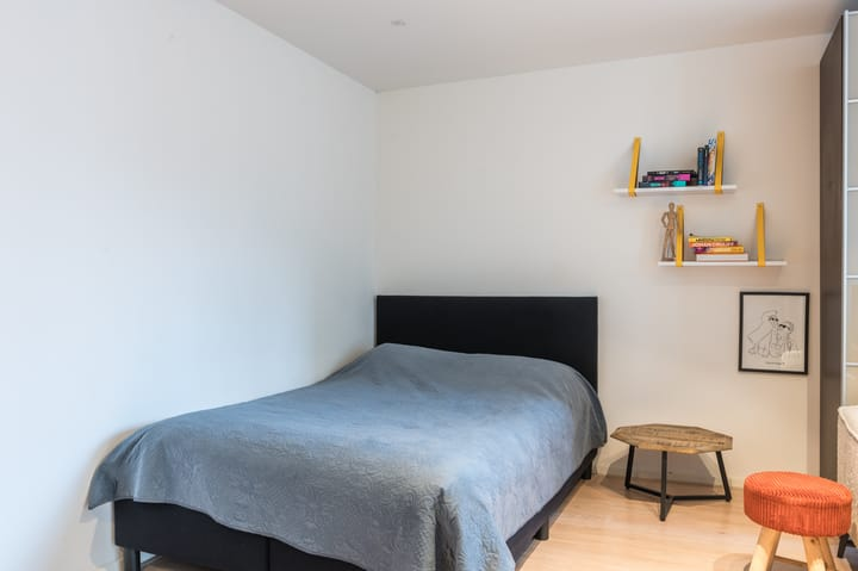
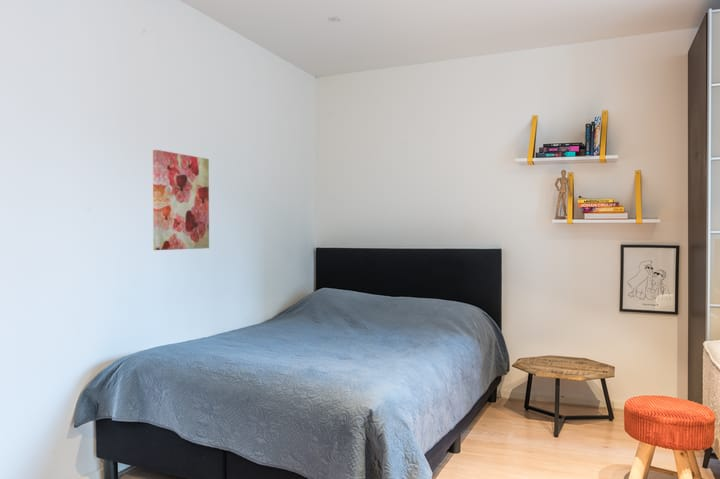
+ wall art [152,149,210,251]
